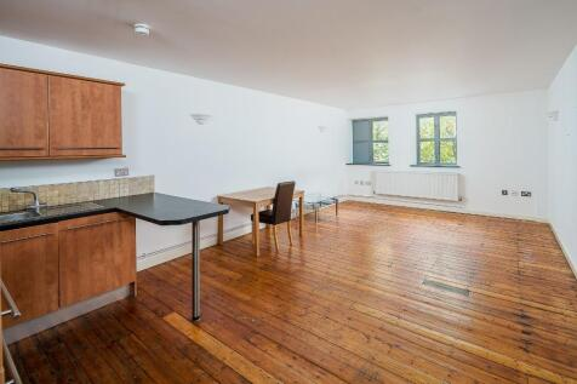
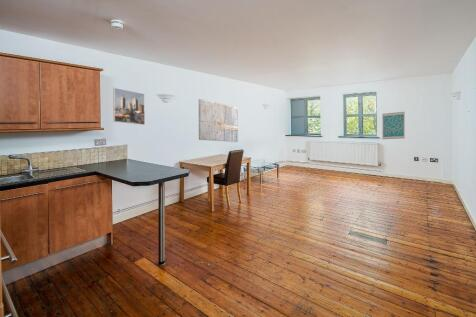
+ wall art [381,111,406,140]
+ wall art [197,98,239,143]
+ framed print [112,87,146,126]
